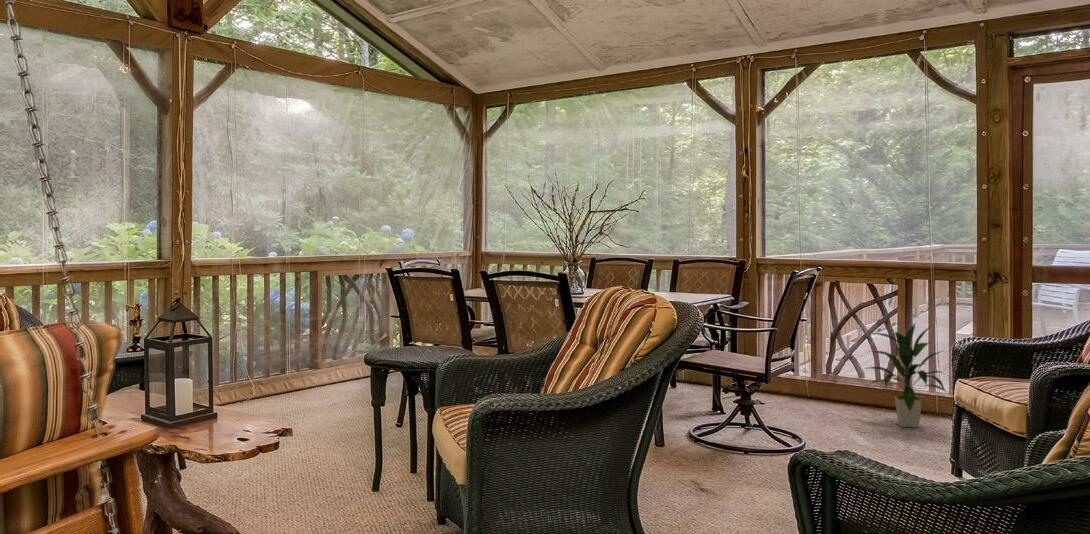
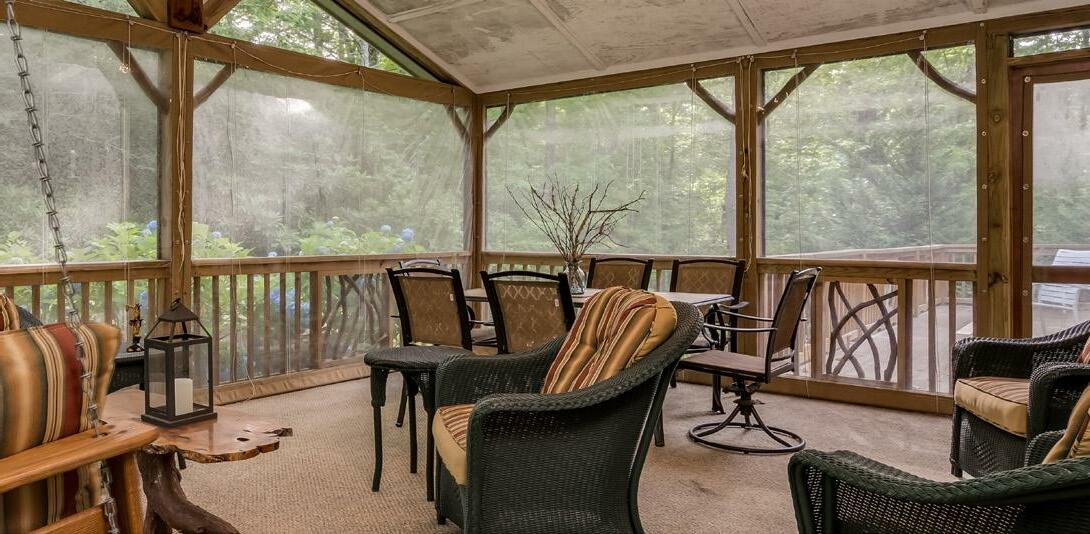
- indoor plant [862,322,949,429]
